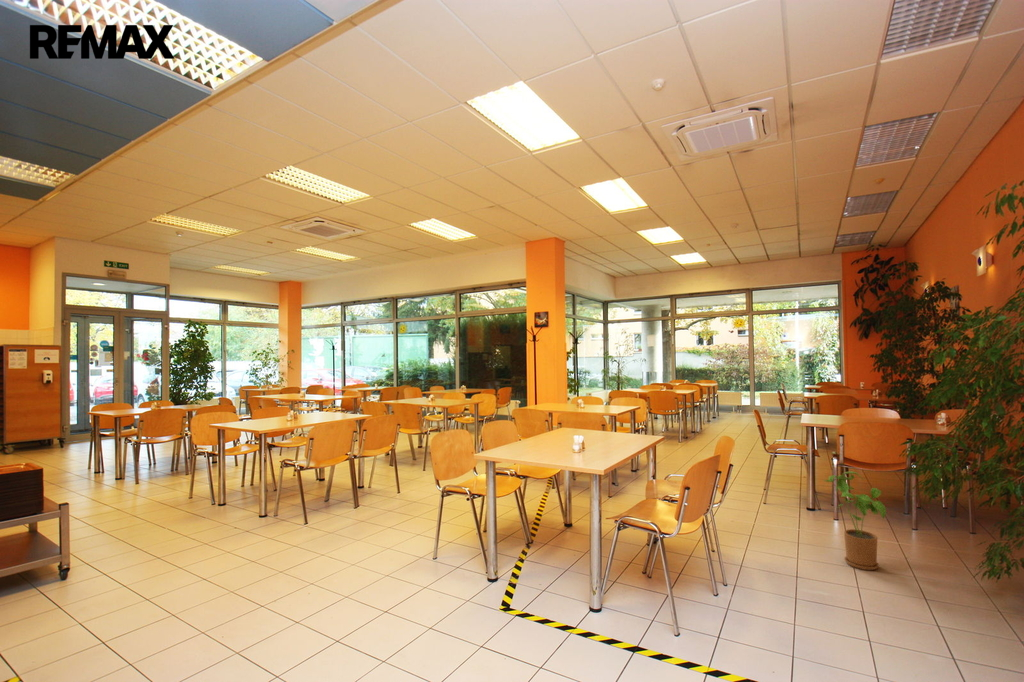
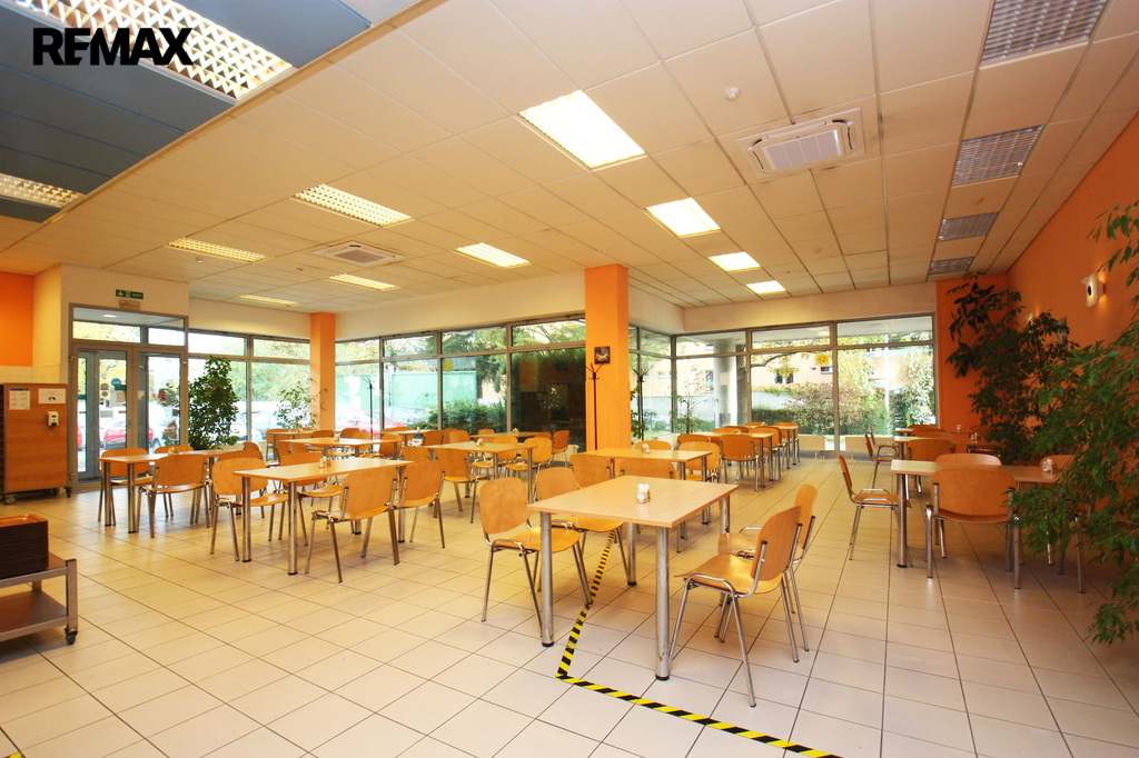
- house plant [823,471,887,571]
